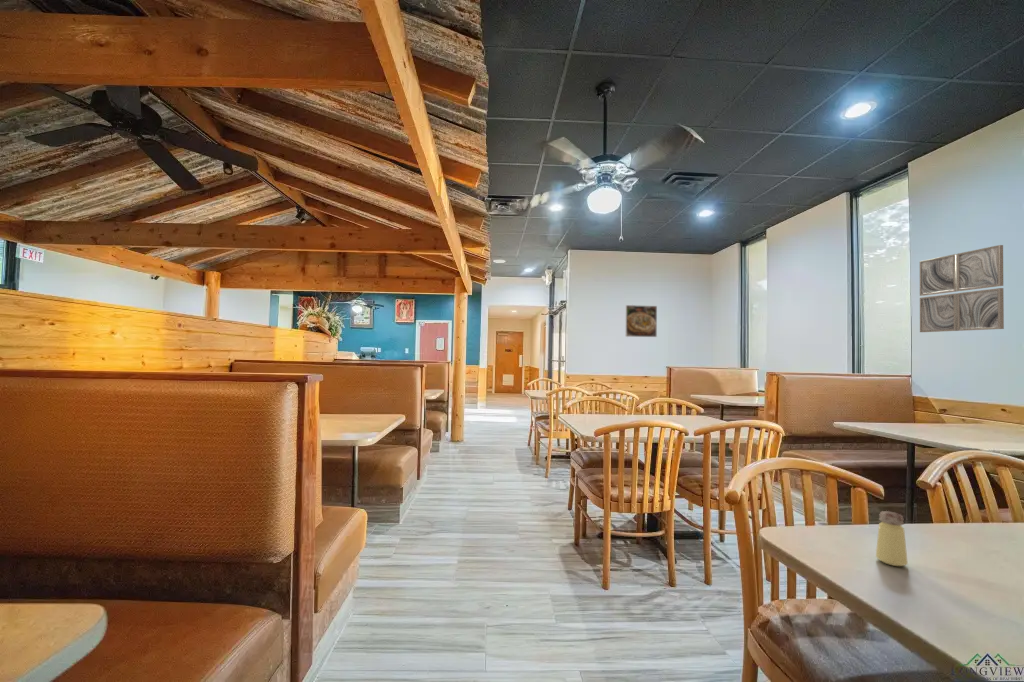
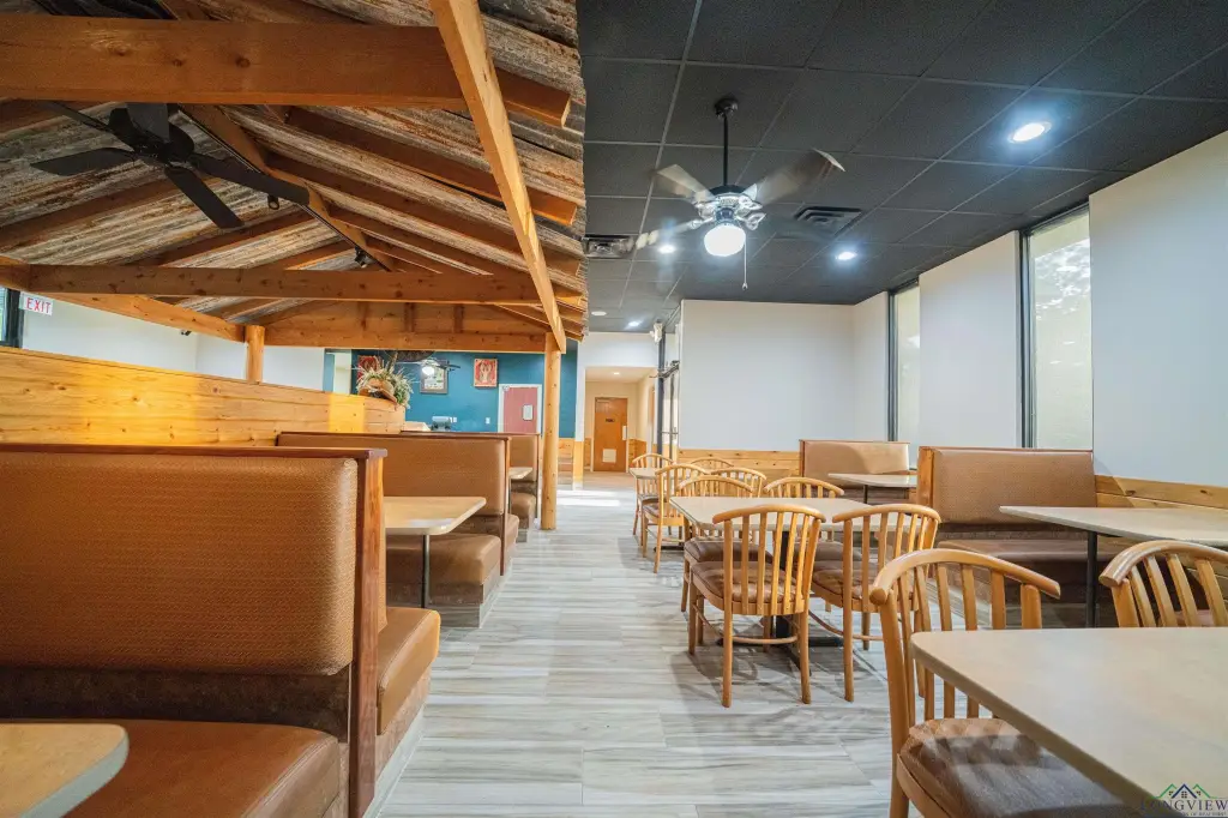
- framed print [625,304,658,338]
- saltshaker [875,510,909,567]
- wall art [919,244,1005,333]
